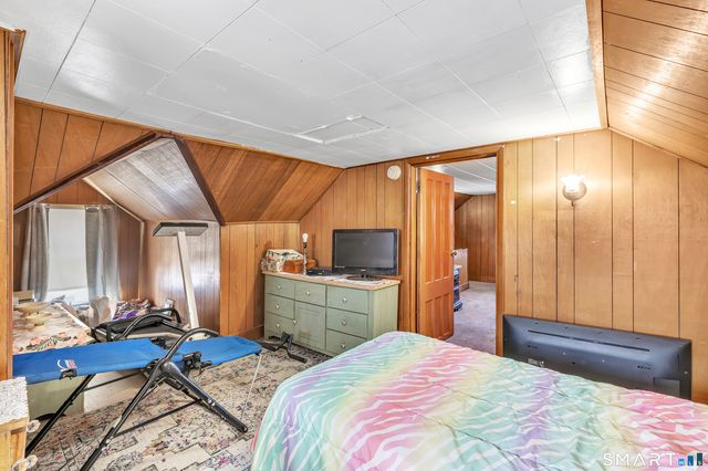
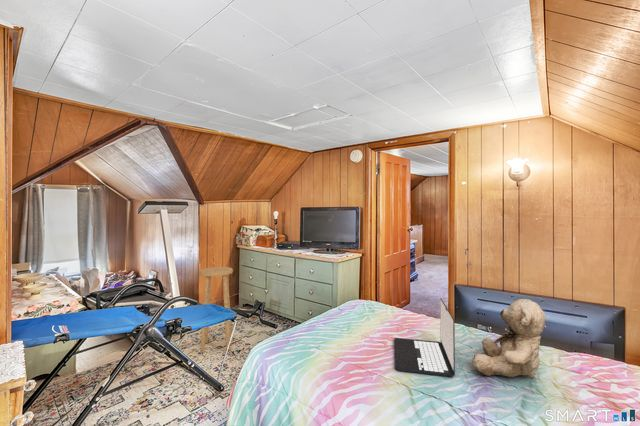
+ stool [199,266,234,354]
+ laptop [393,298,456,378]
+ teddy bear [471,298,547,380]
